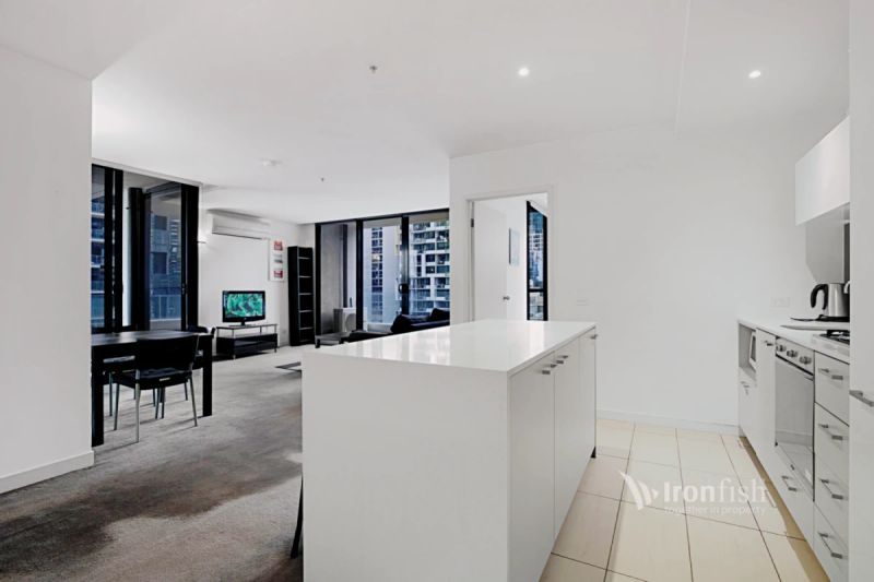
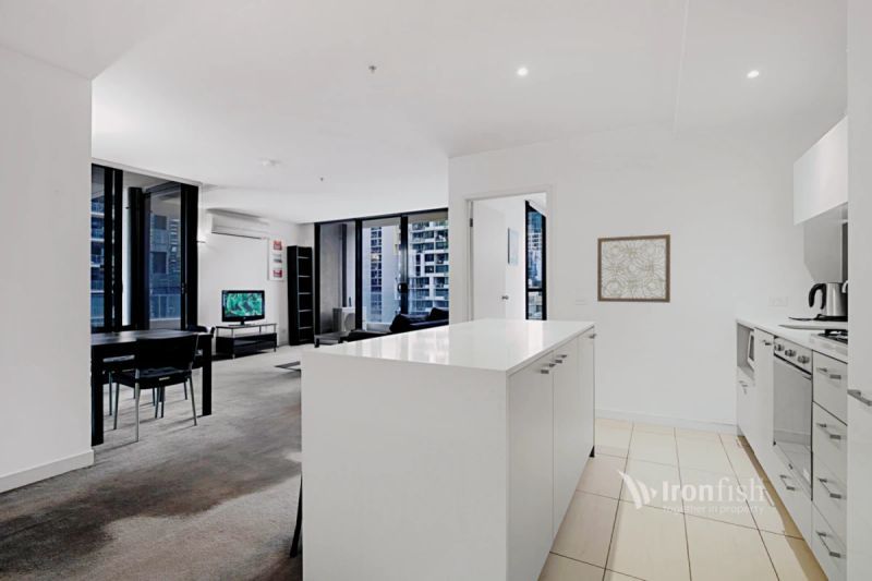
+ wall art [596,233,671,304]
